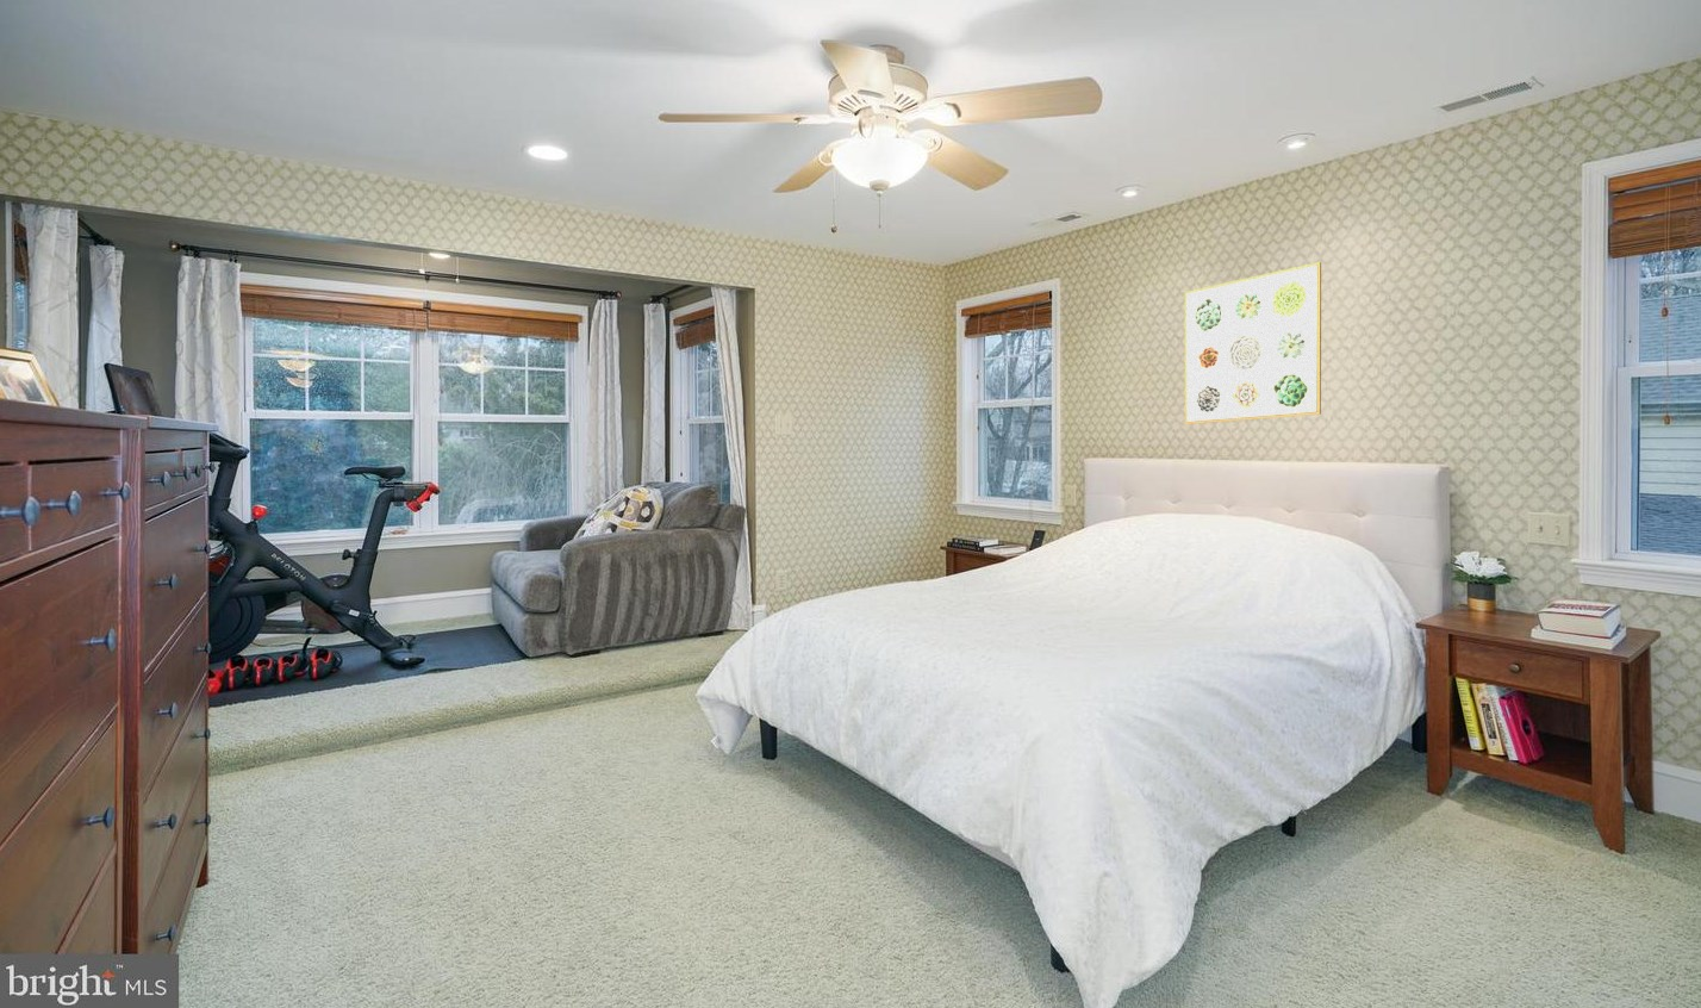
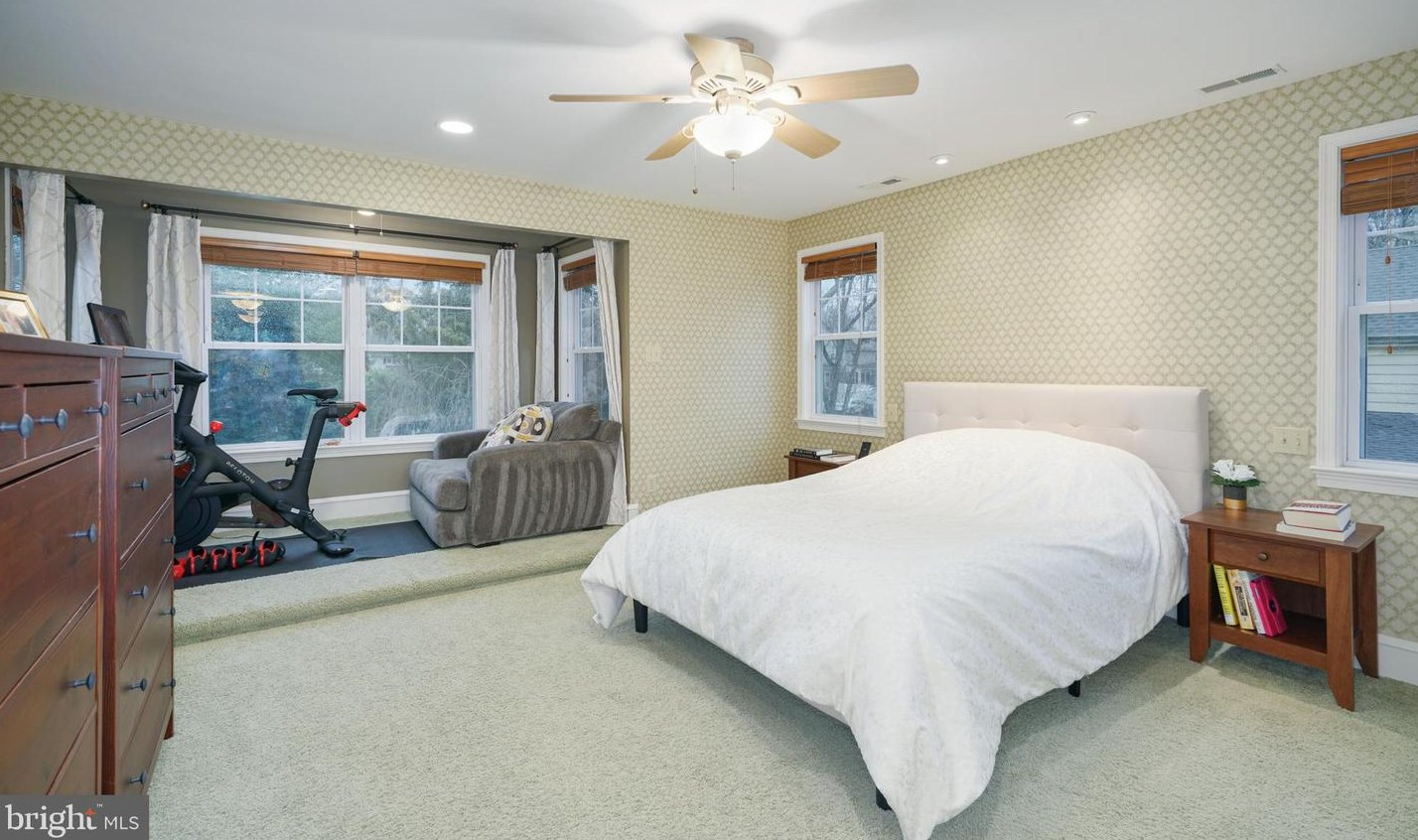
- wall art [1184,260,1322,425]
